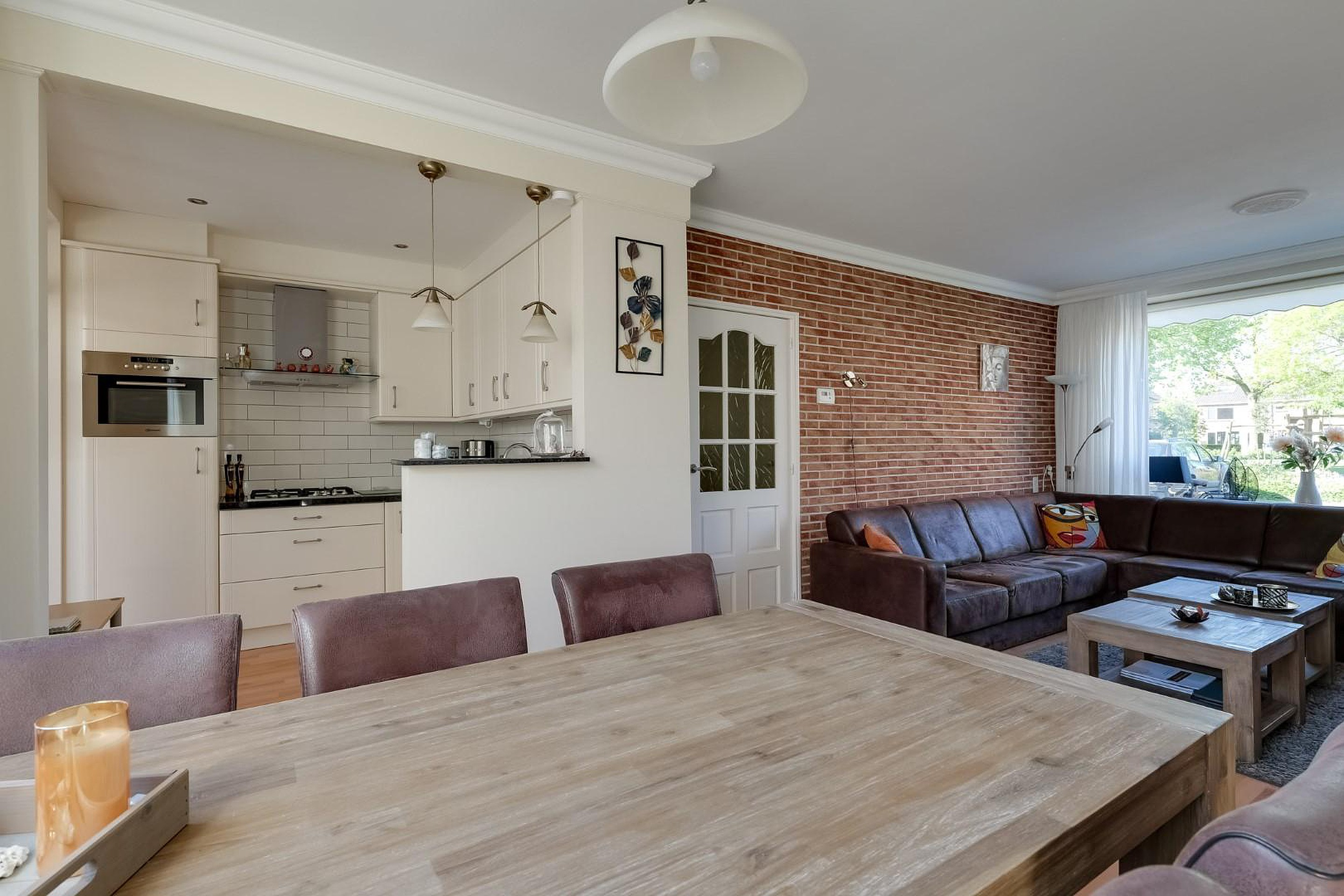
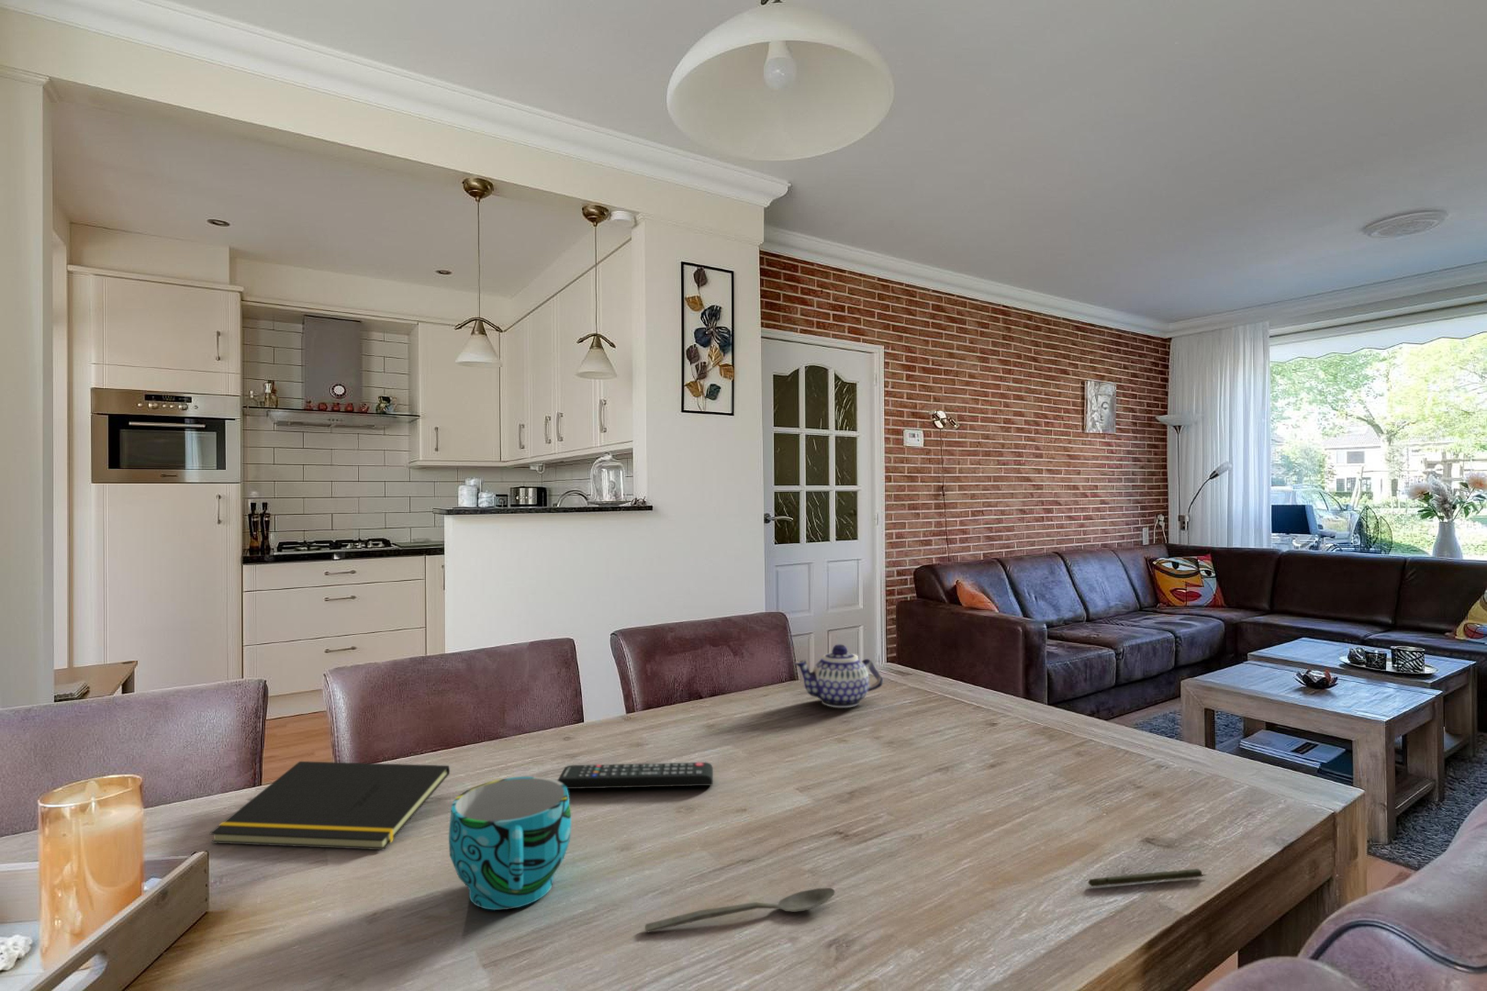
+ remote control [558,762,714,790]
+ notepad [209,761,450,851]
+ pen [1088,868,1207,887]
+ teapot [793,644,884,708]
+ cup [448,776,572,910]
+ spoon [644,887,835,932]
